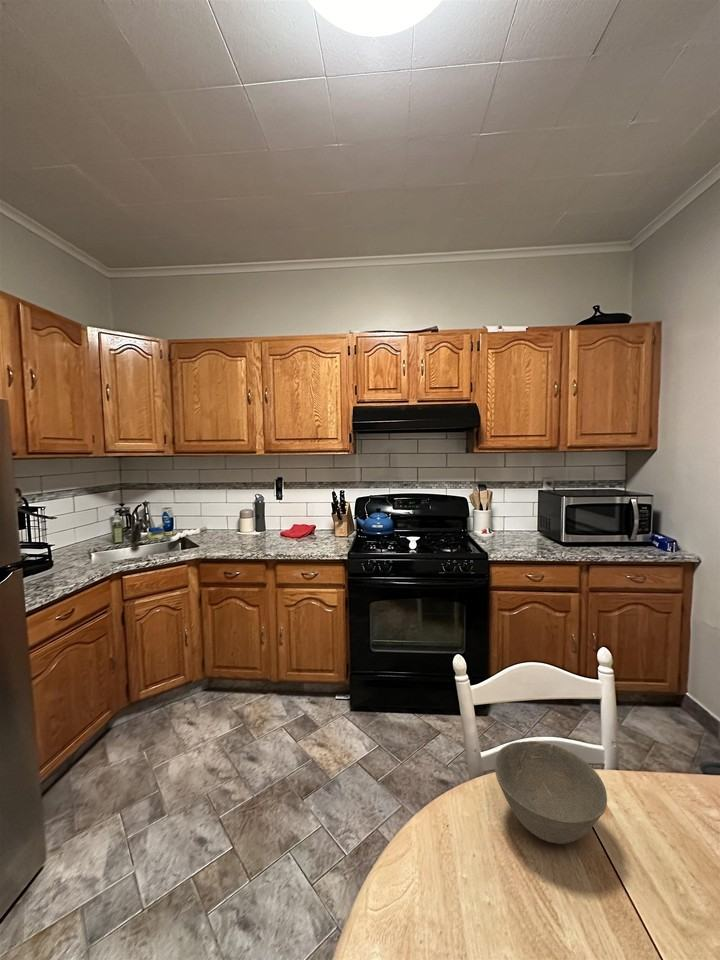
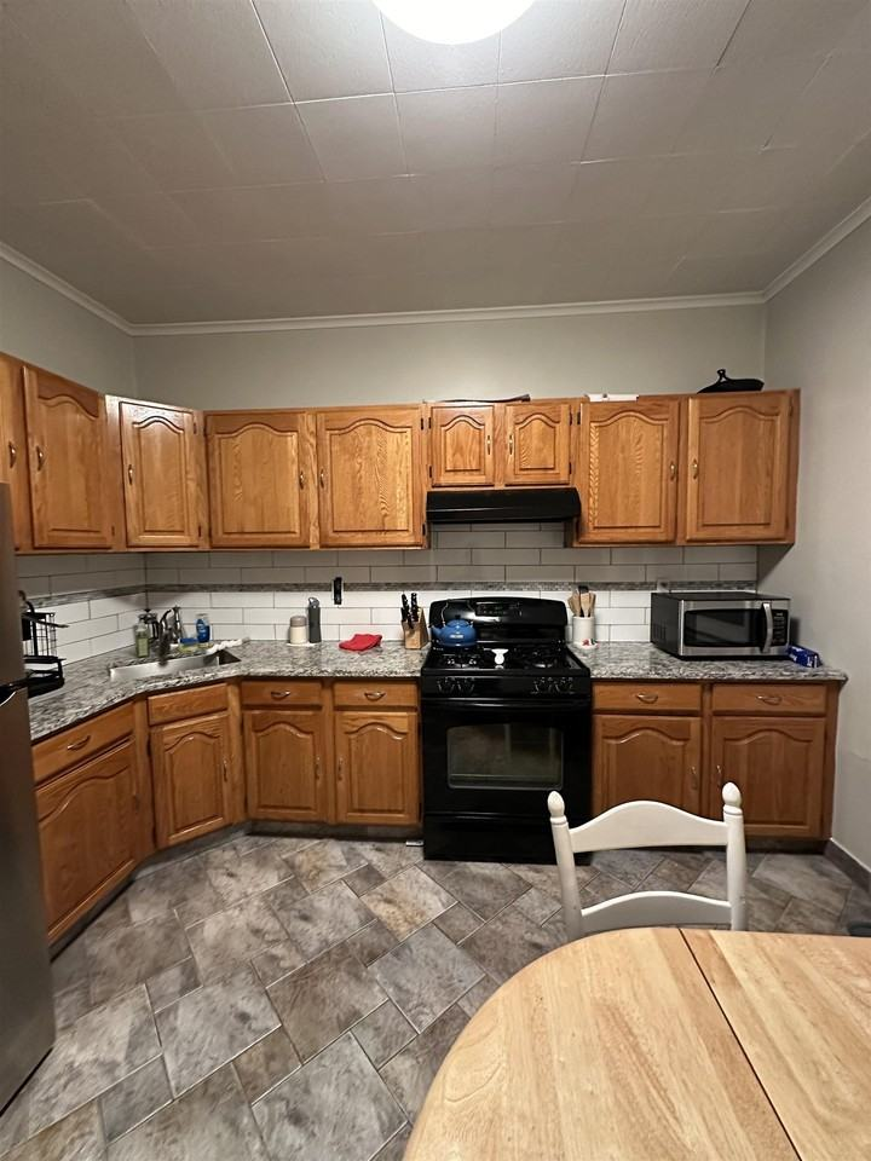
- bowl [494,740,608,845]
